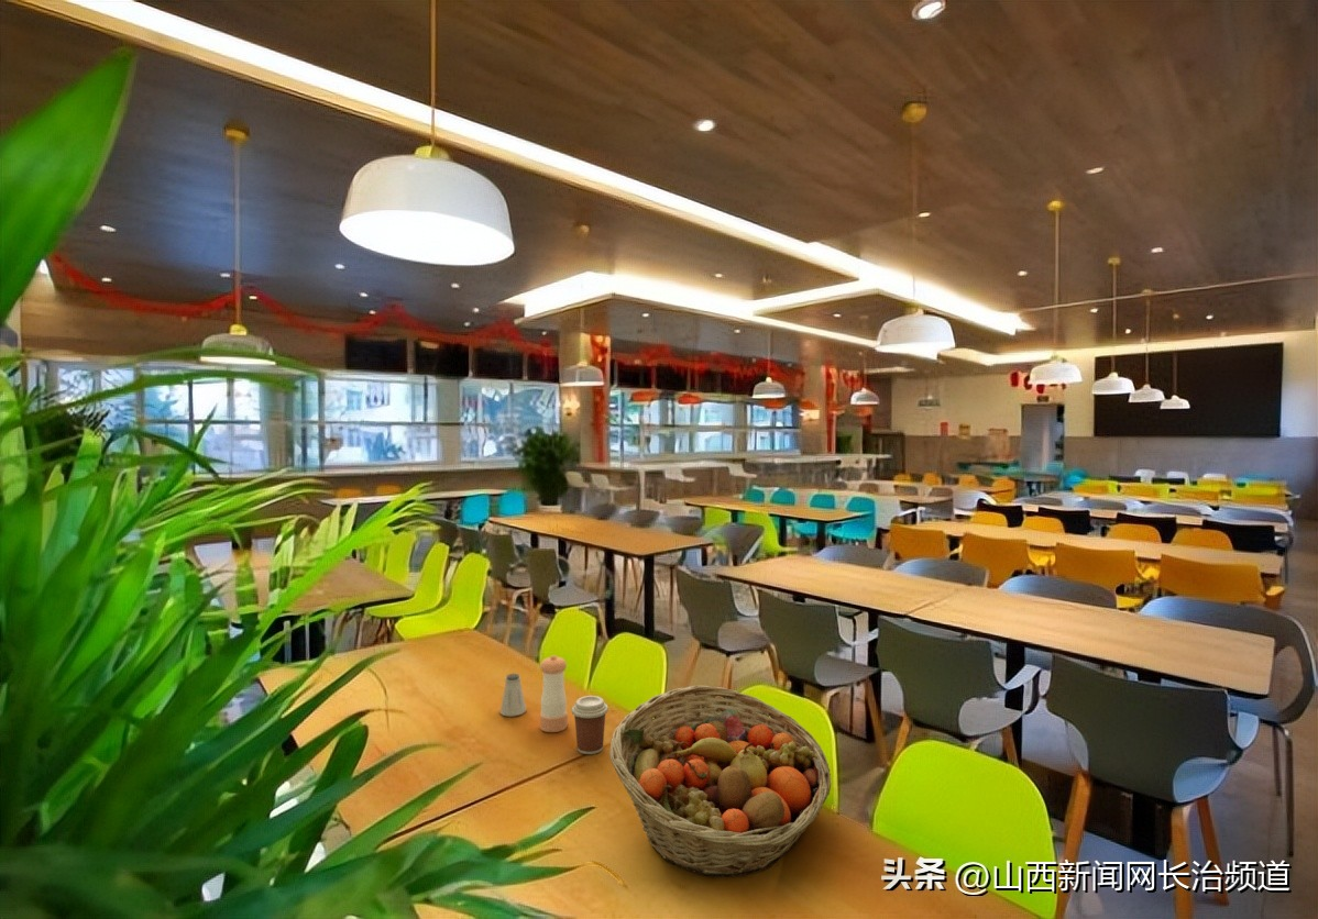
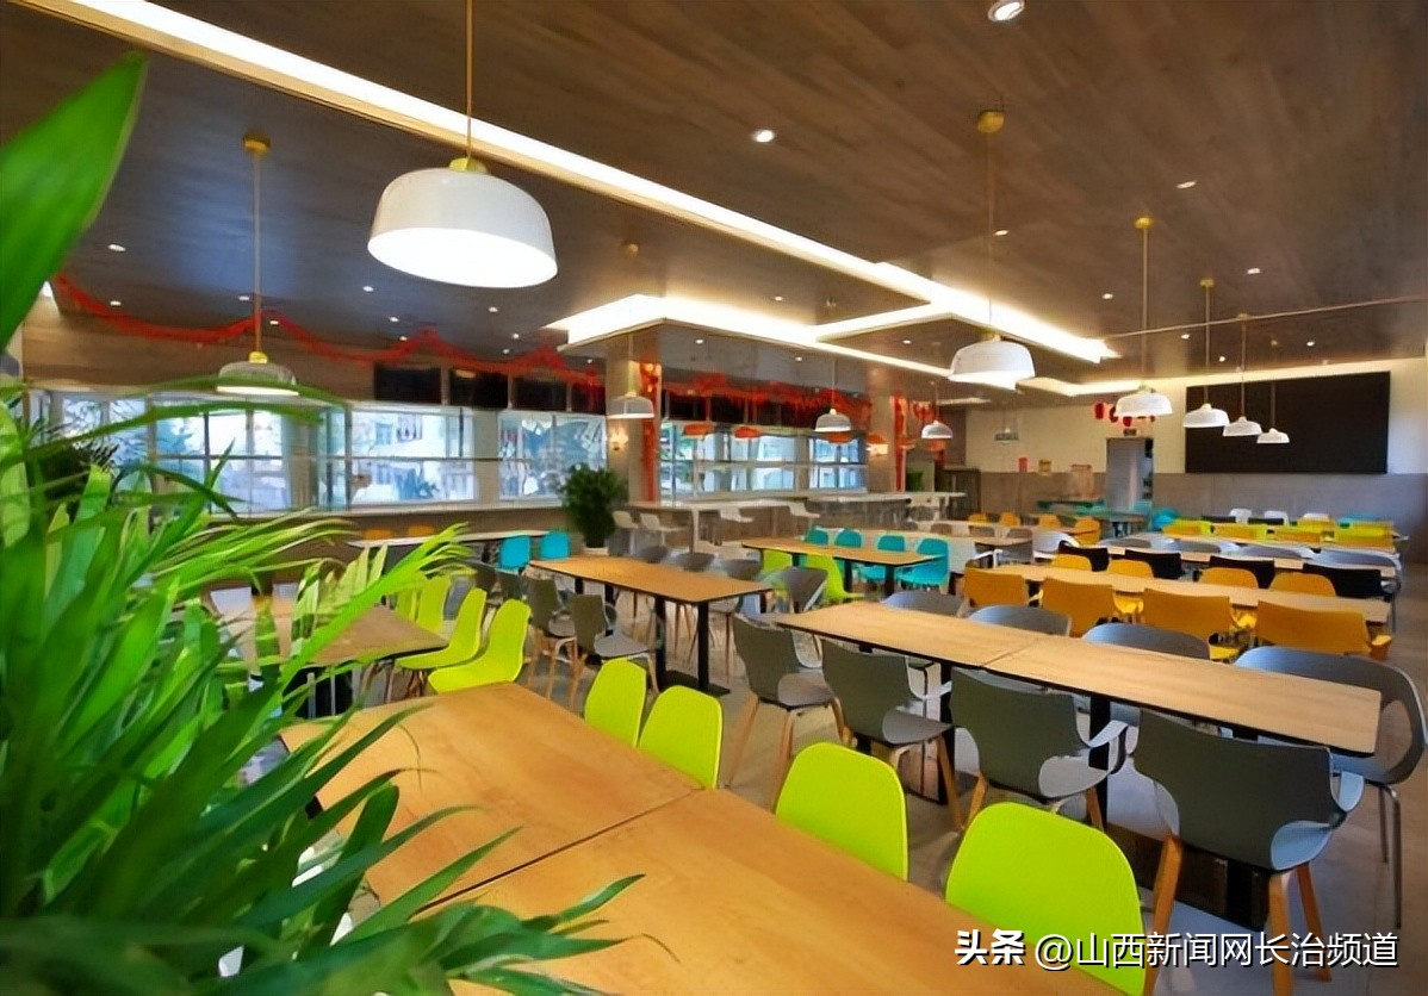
- coffee cup [571,695,609,755]
- saltshaker [499,673,527,718]
- fruit basket [609,685,832,878]
- pepper shaker [539,654,569,733]
